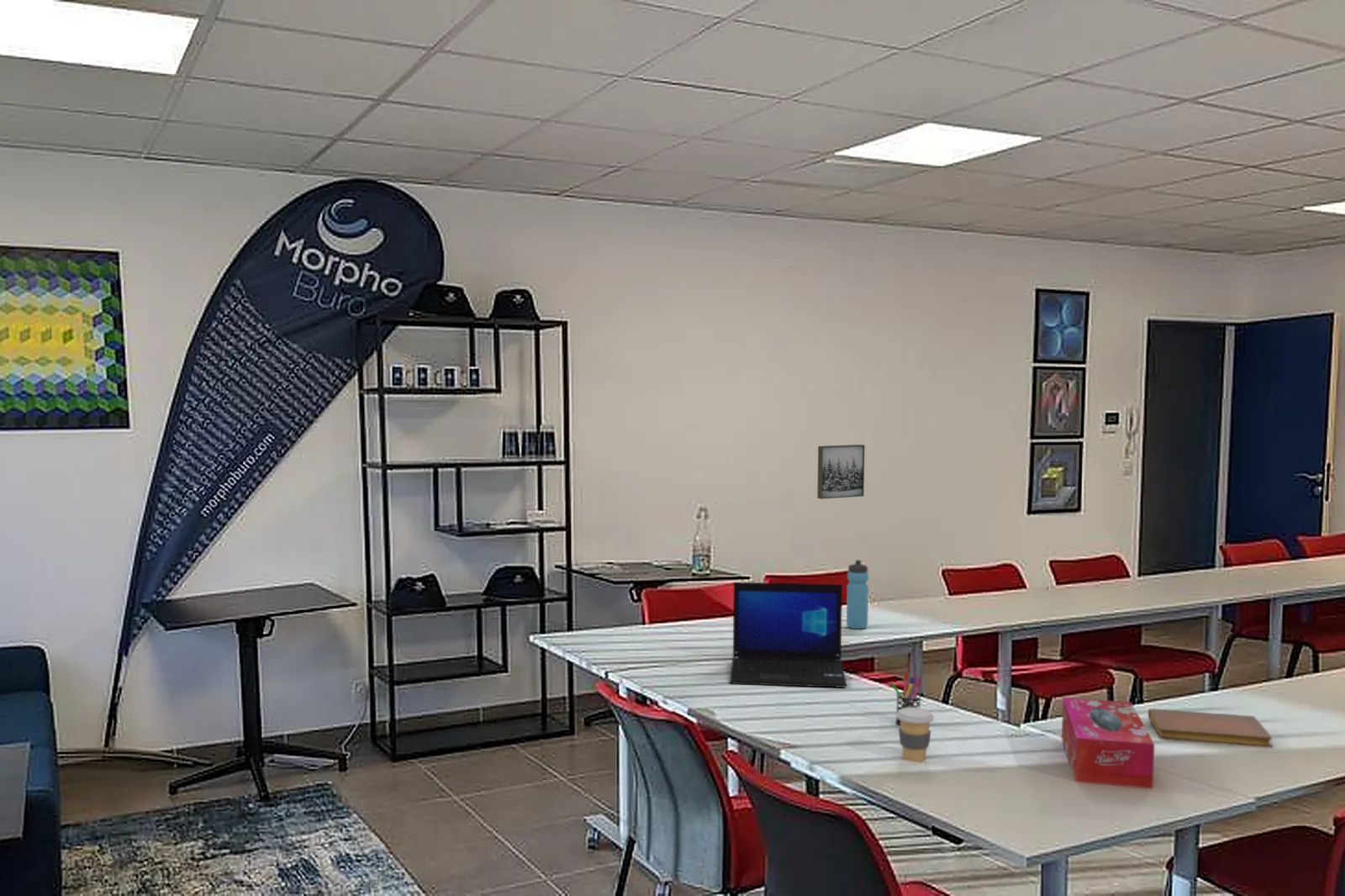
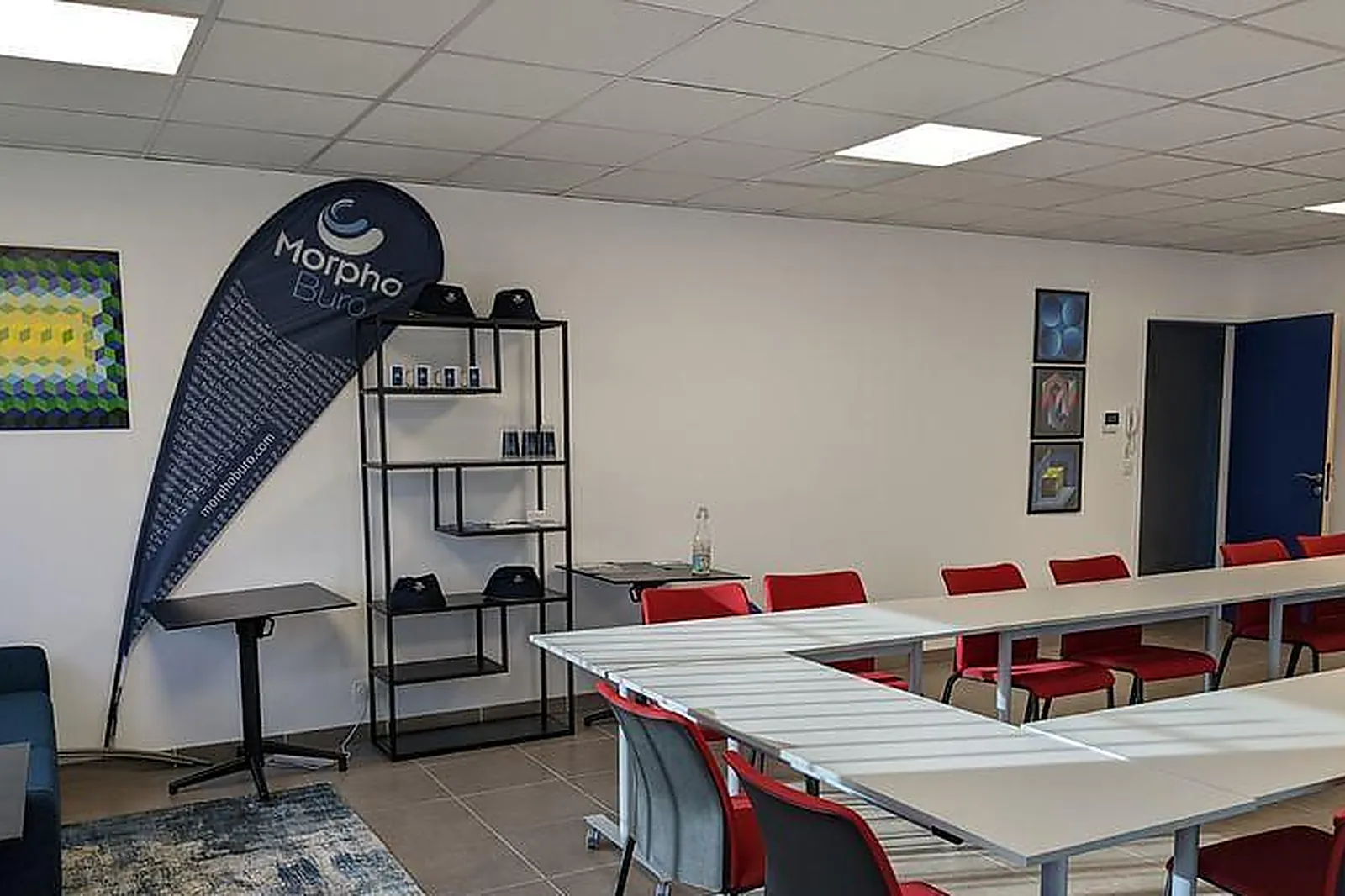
- notebook [1147,708,1273,749]
- water bottle [846,559,869,630]
- laptop [729,582,847,688]
- coffee cup [896,707,935,763]
- tissue box [1061,697,1155,789]
- wall art [816,444,866,500]
- pen holder [889,671,922,726]
